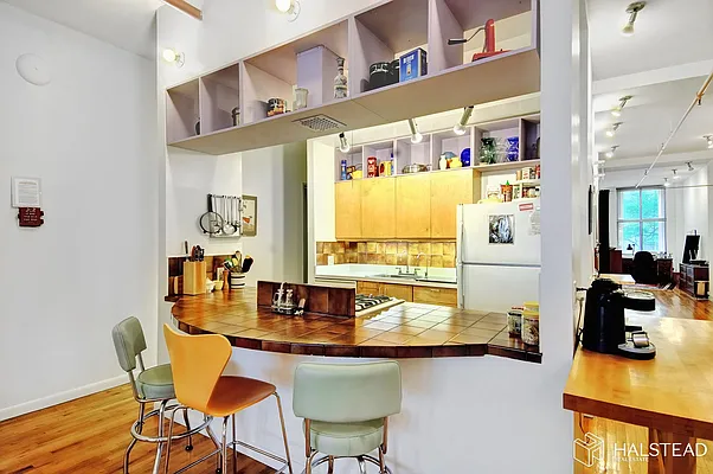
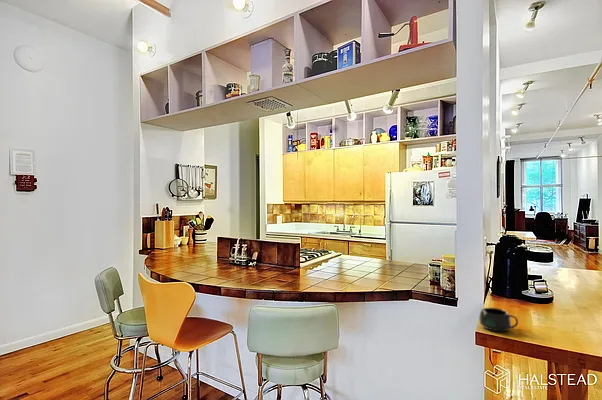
+ mug [478,307,519,332]
